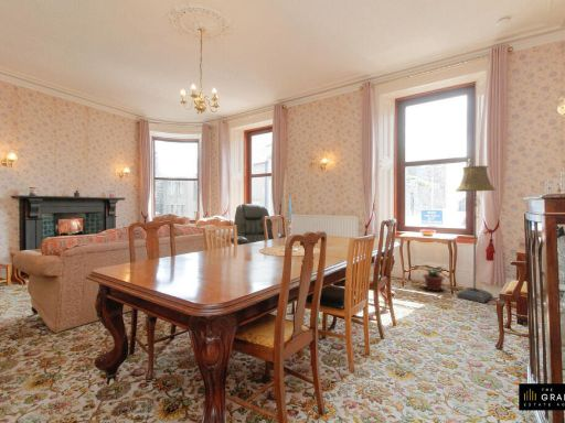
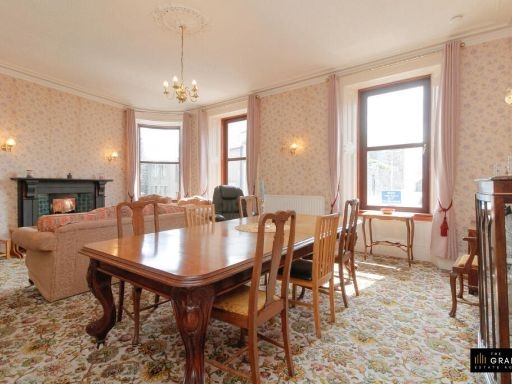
- potted plant [422,263,447,292]
- floor lamp [455,165,497,304]
